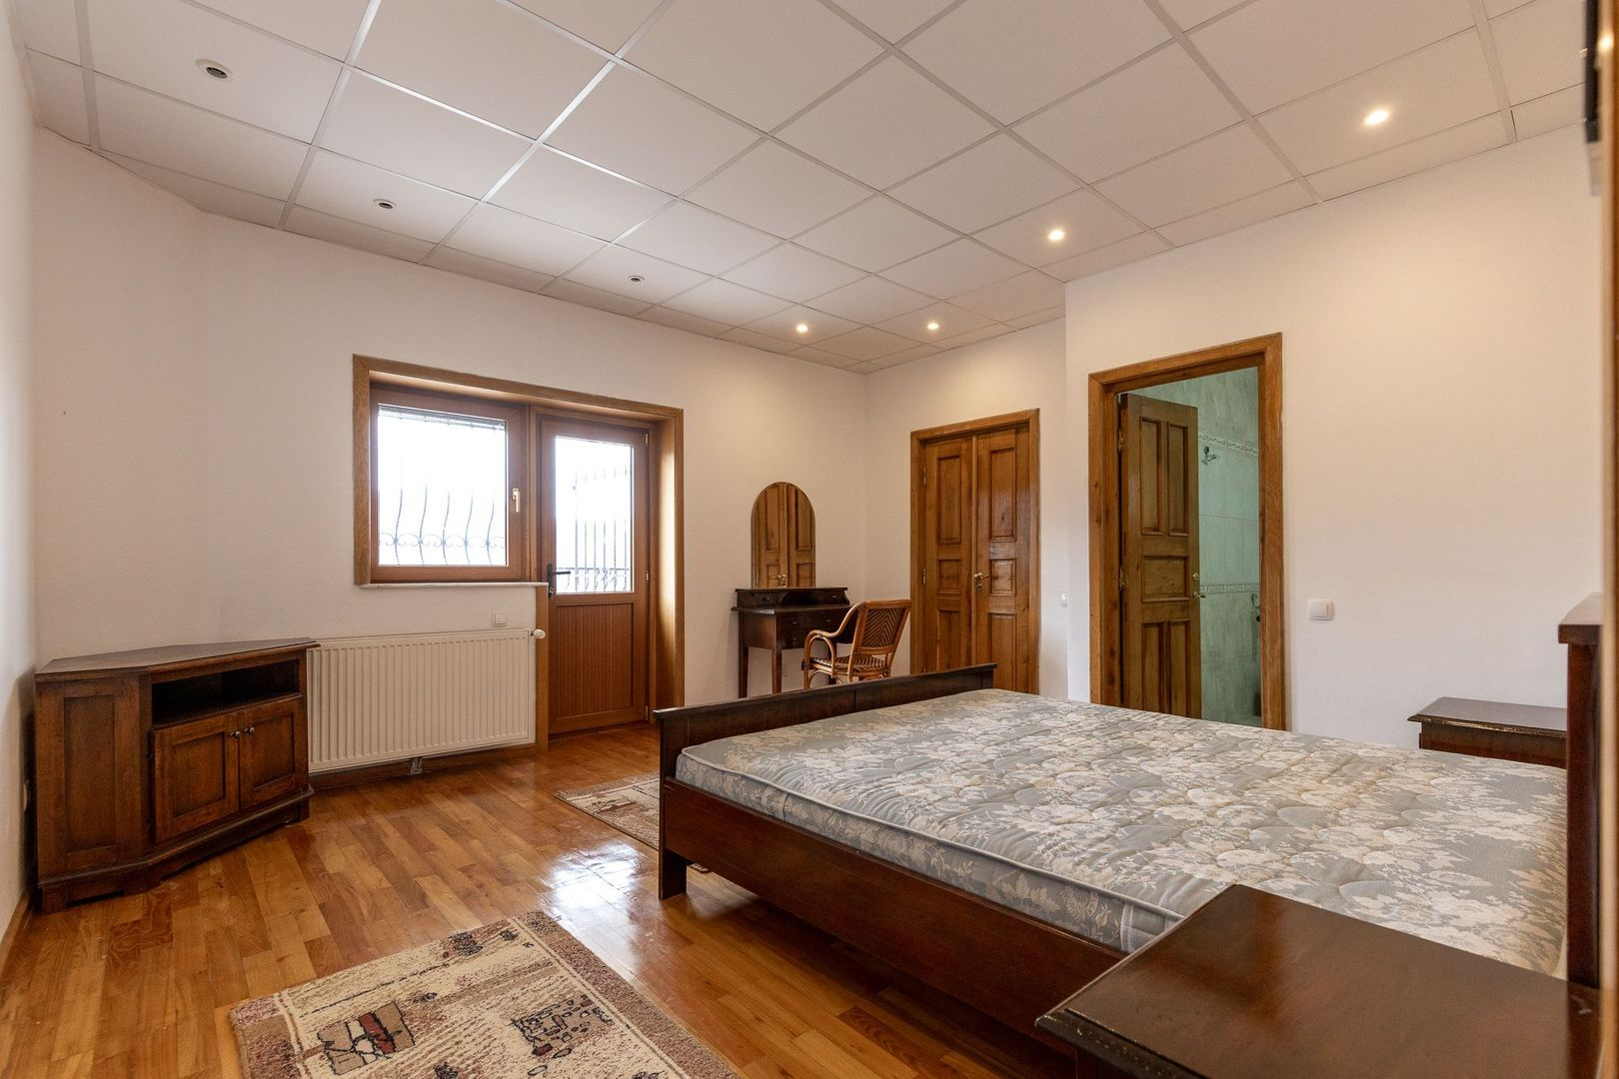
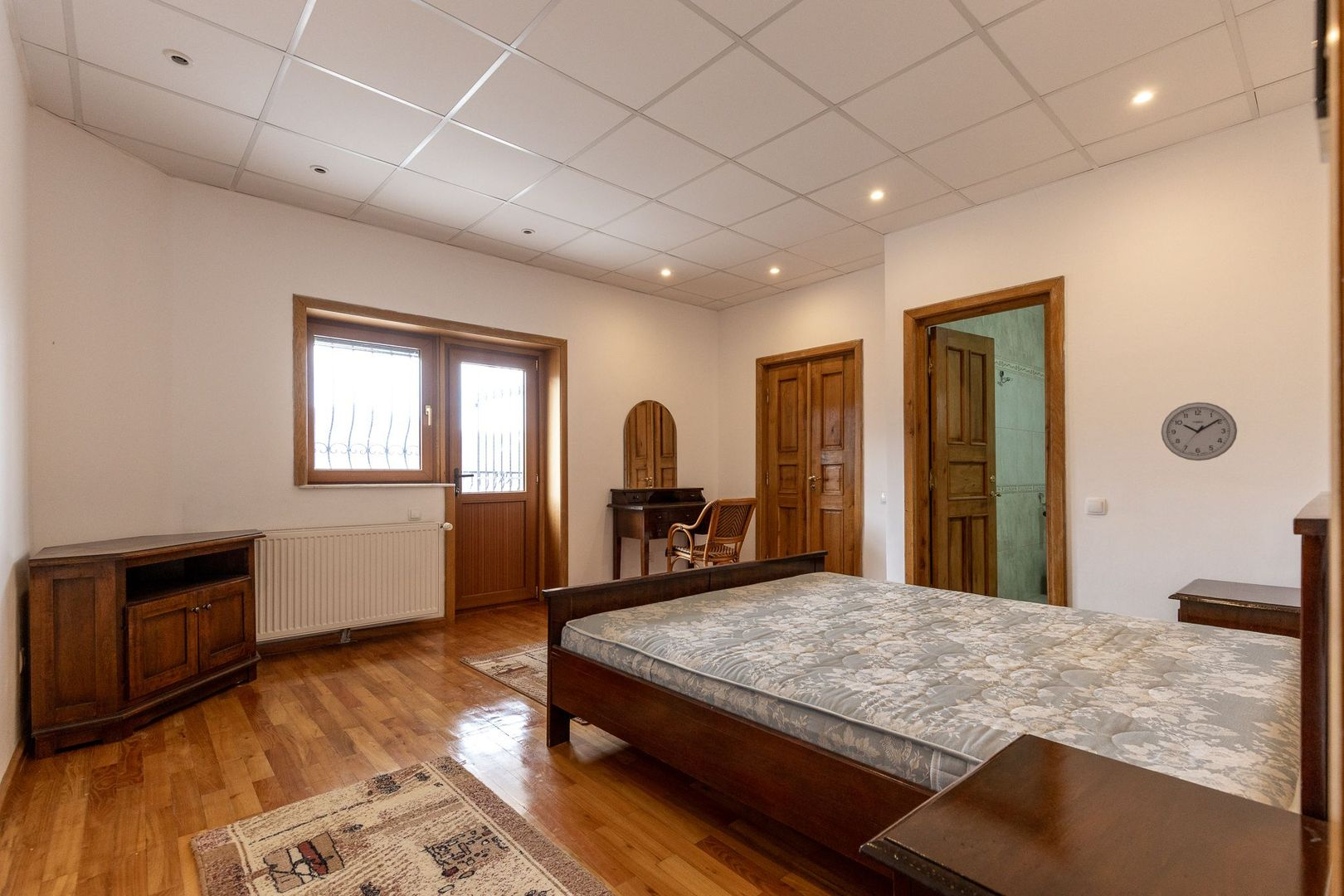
+ wall clock [1161,402,1238,461]
